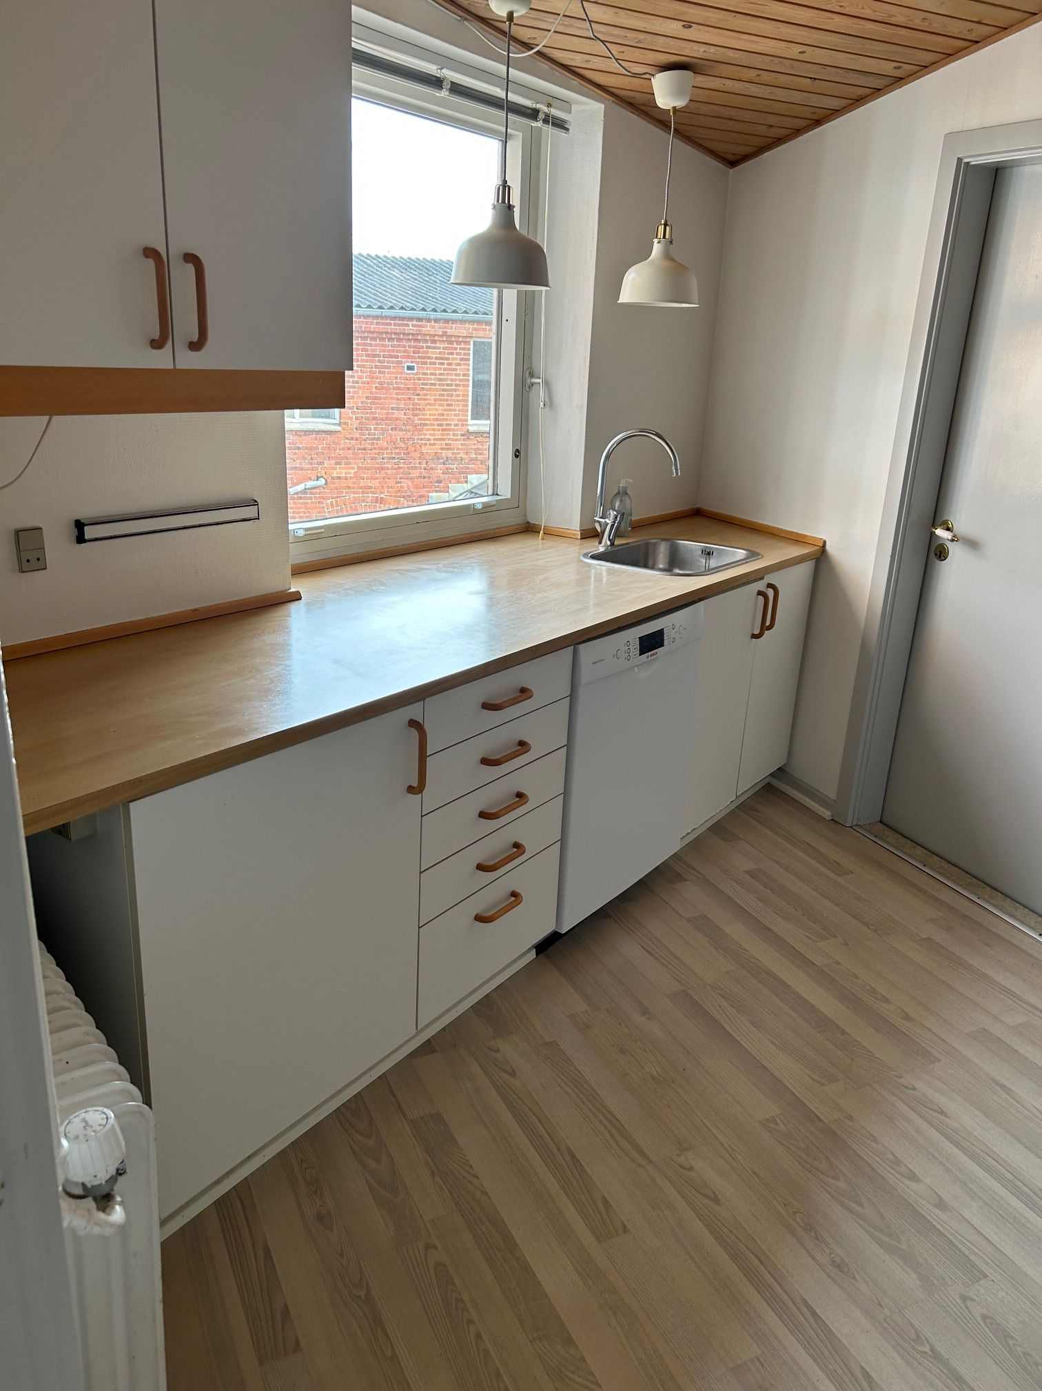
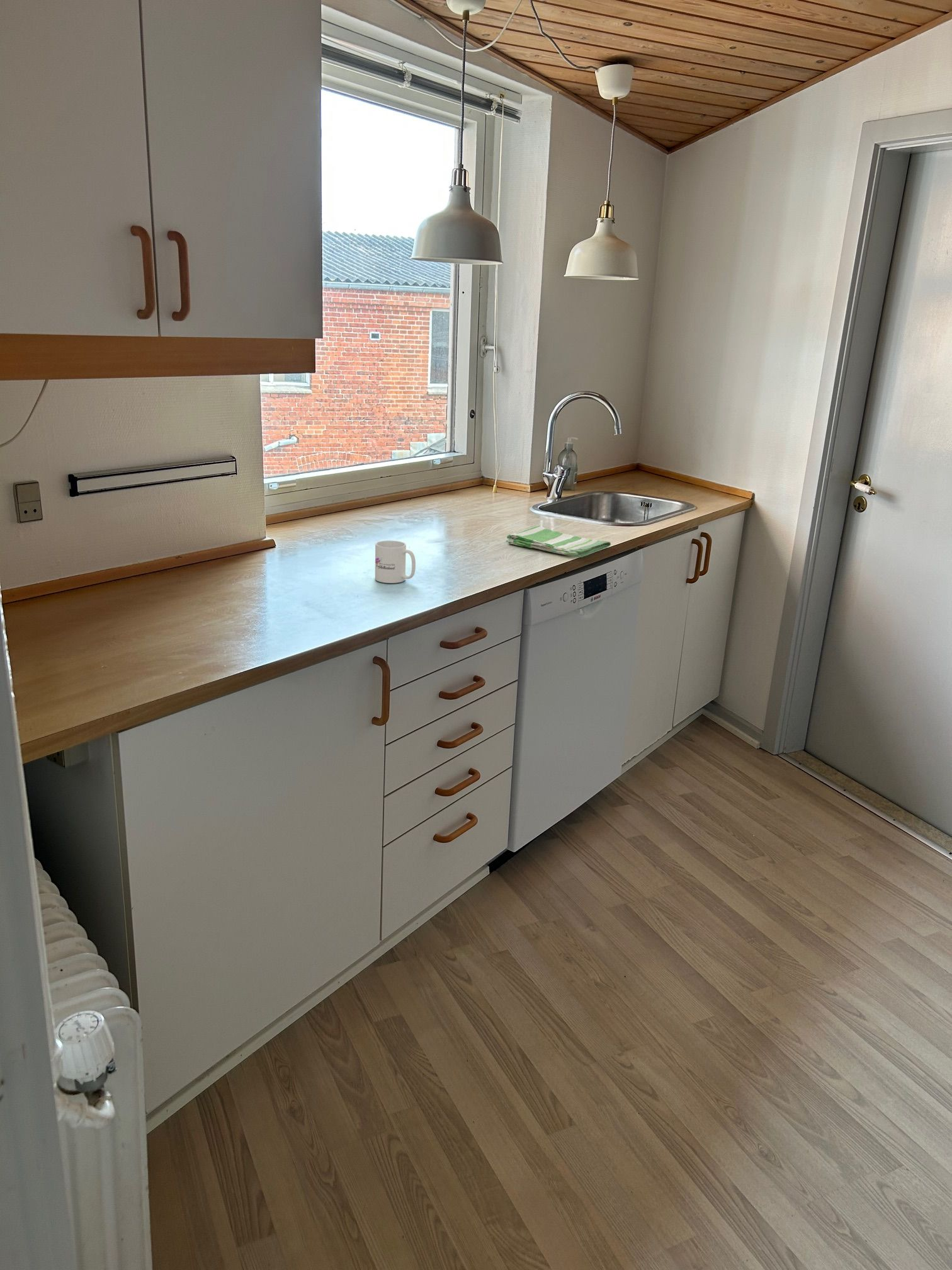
+ mug [375,540,416,584]
+ dish towel [506,525,611,558]
